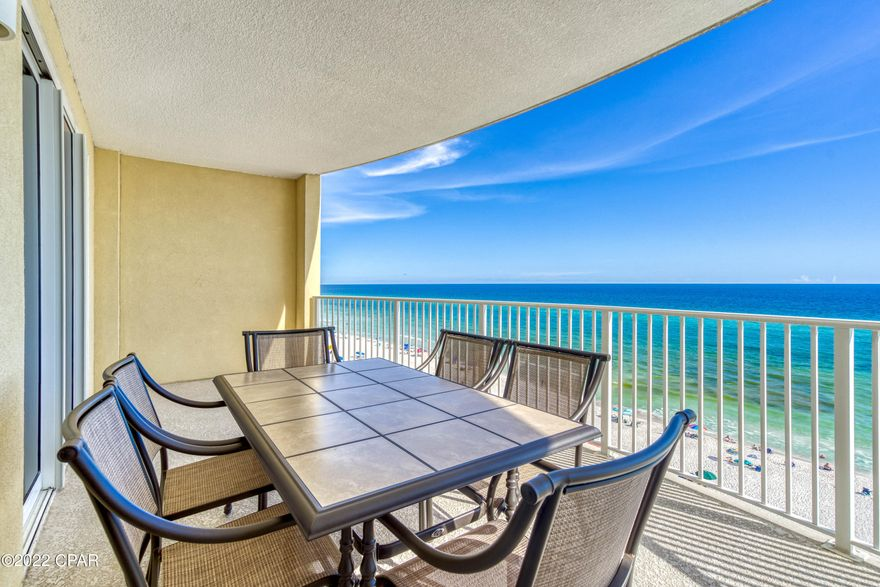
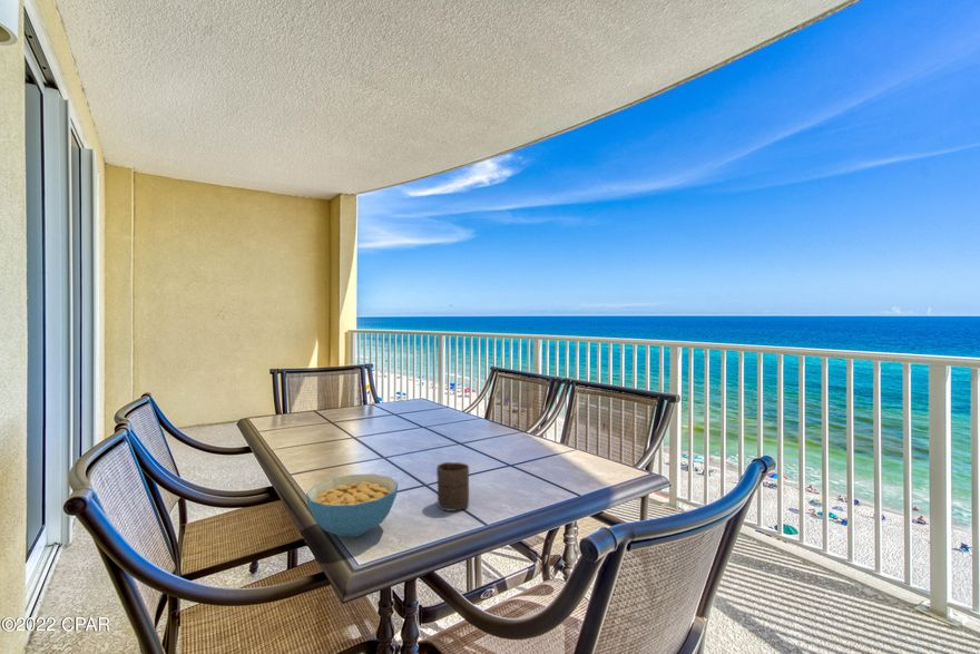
+ cup [435,461,470,513]
+ cereal bowl [305,474,399,538]
